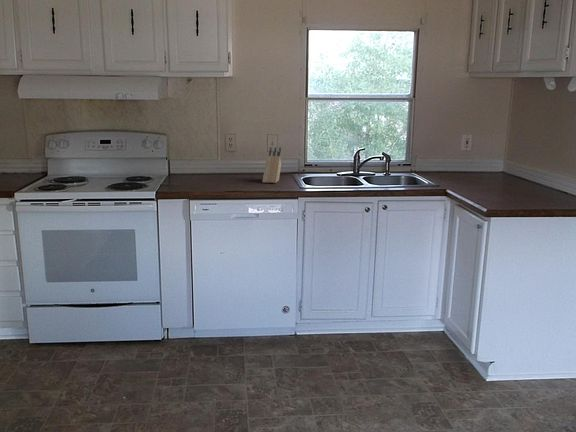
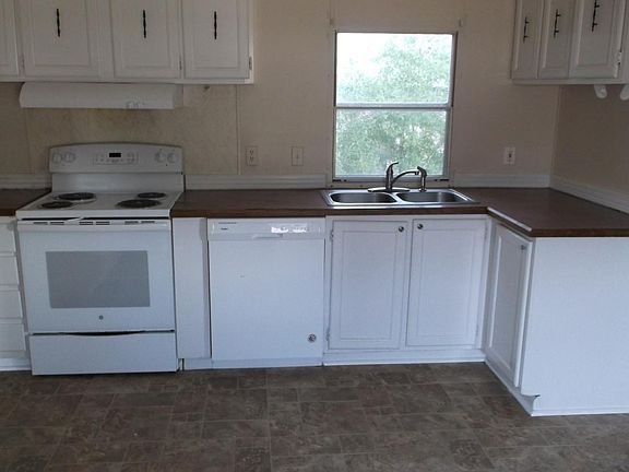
- knife block [261,146,282,184]
